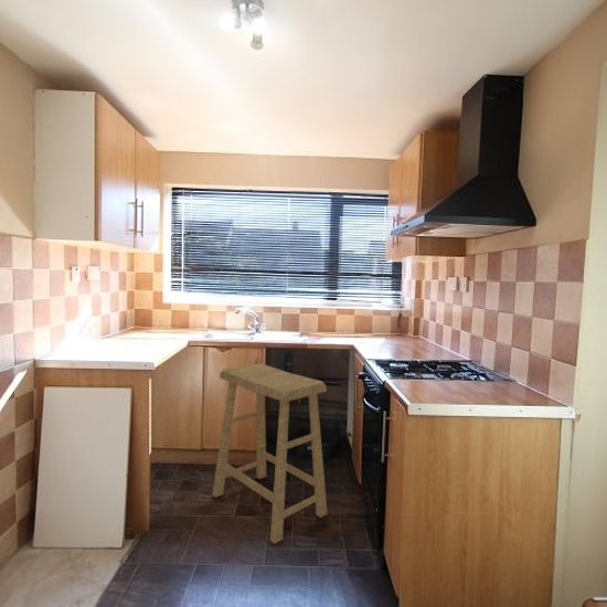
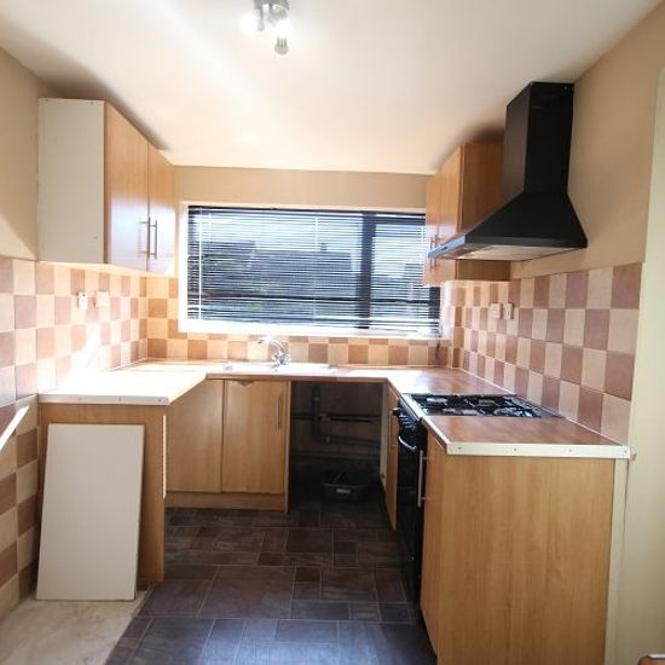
- stool [211,363,329,545]
